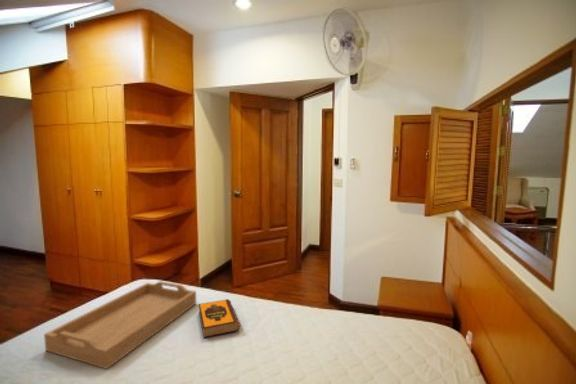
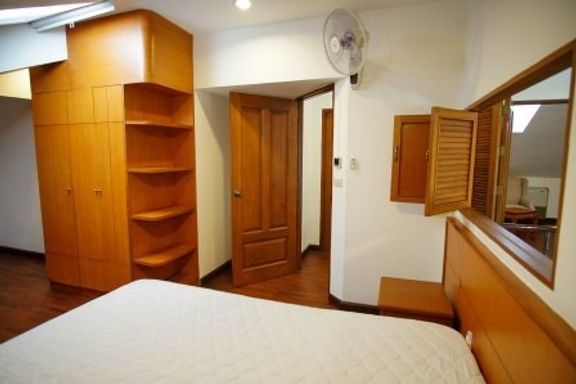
- hardback book [197,298,241,339]
- serving tray [43,280,197,370]
